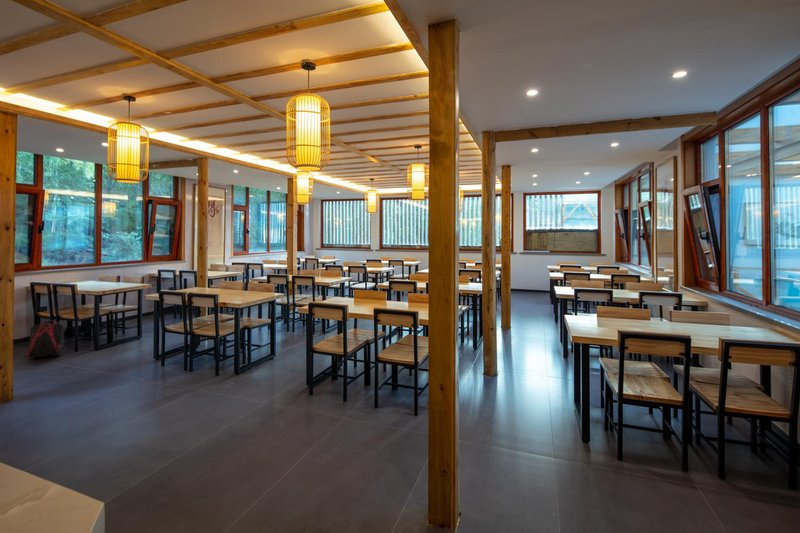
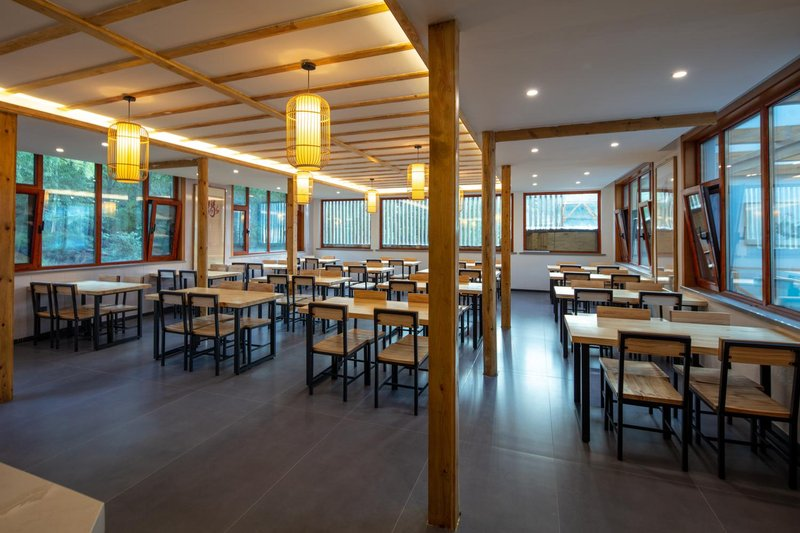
- backpack [24,319,67,360]
